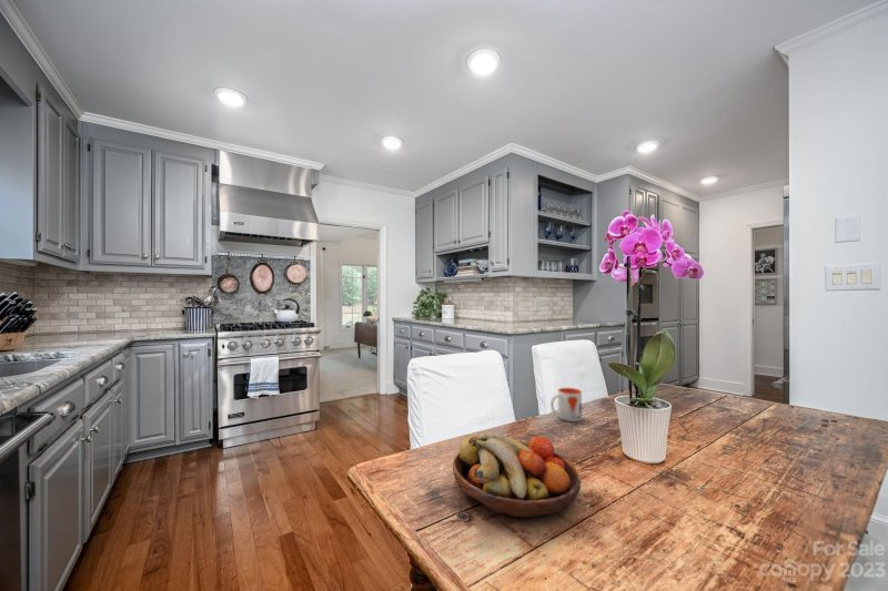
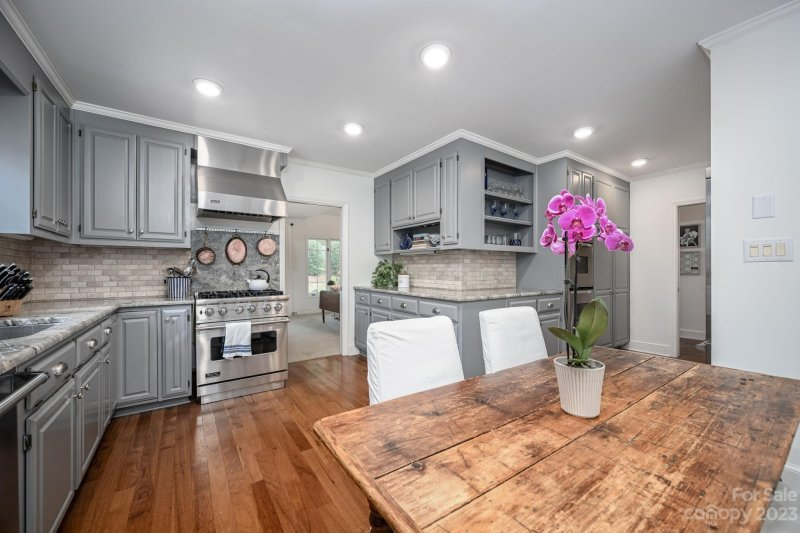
- fruit bowl [452,430,582,519]
- mug [549,387,583,422]
